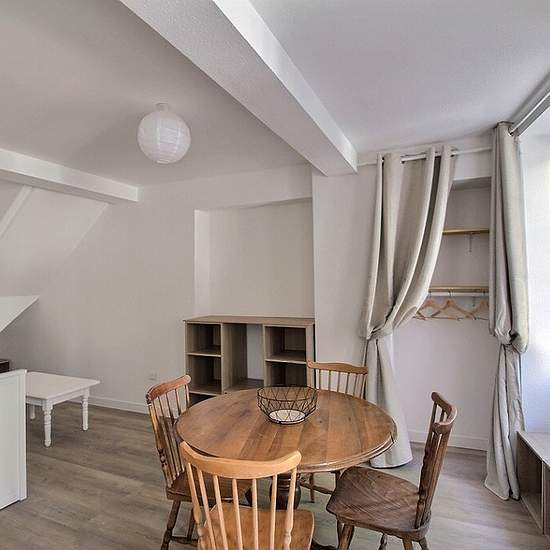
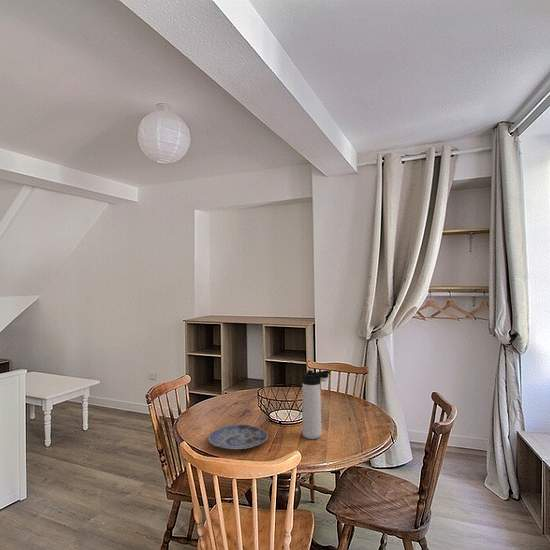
+ plate [208,424,269,450]
+ thermos bottle [301,369,331,440]
